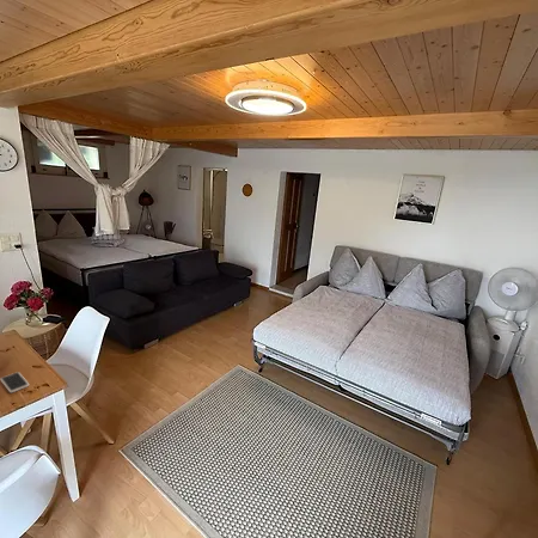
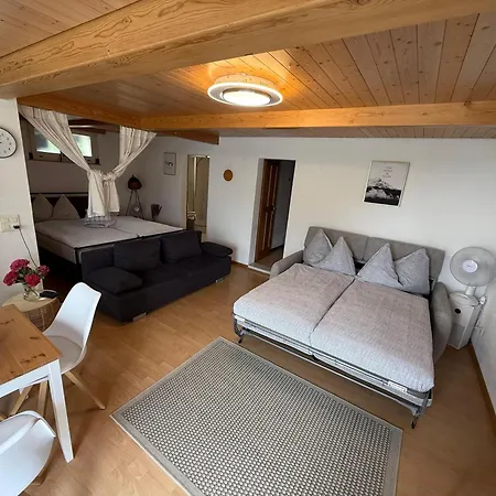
- smartphone [0,371,30,393]
